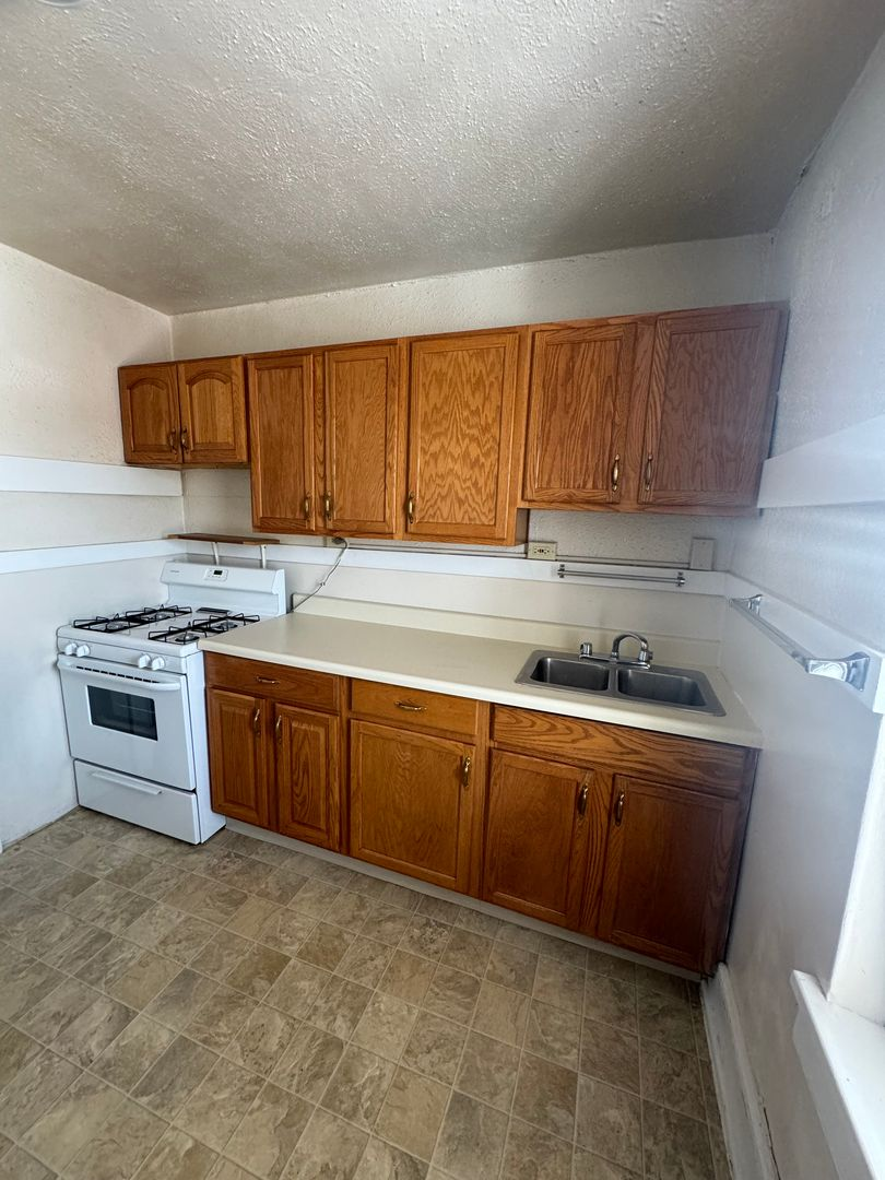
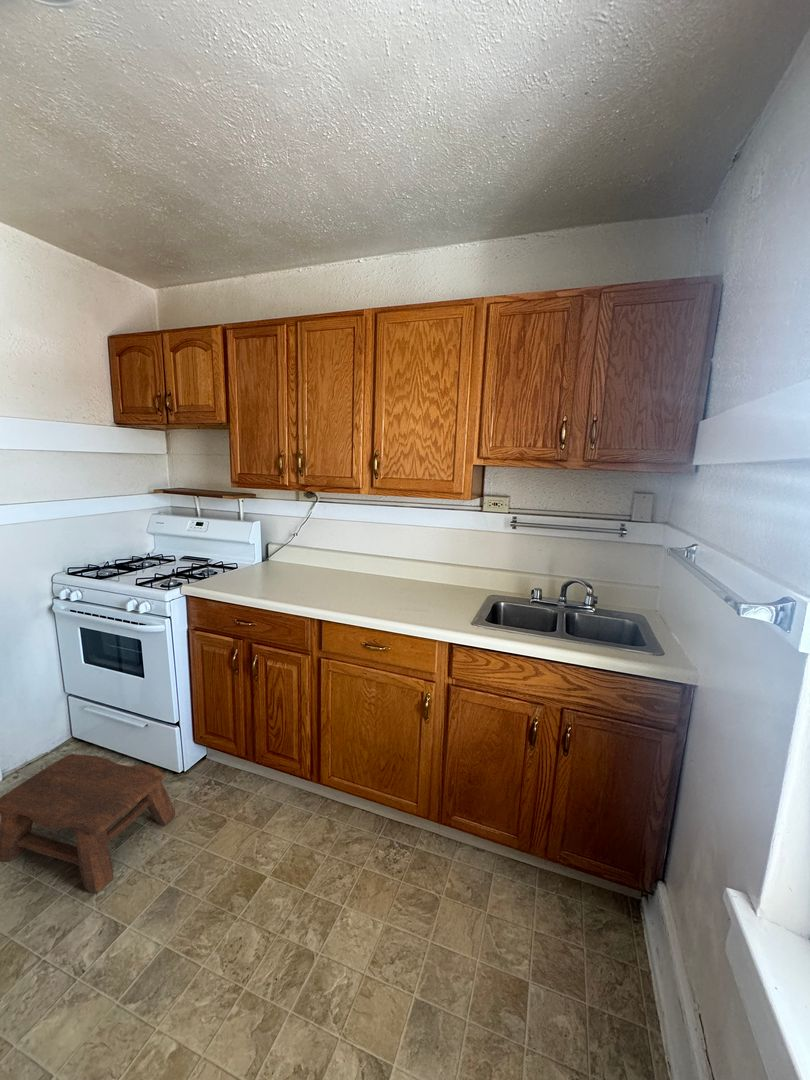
+ stool [0,753,176,894]
